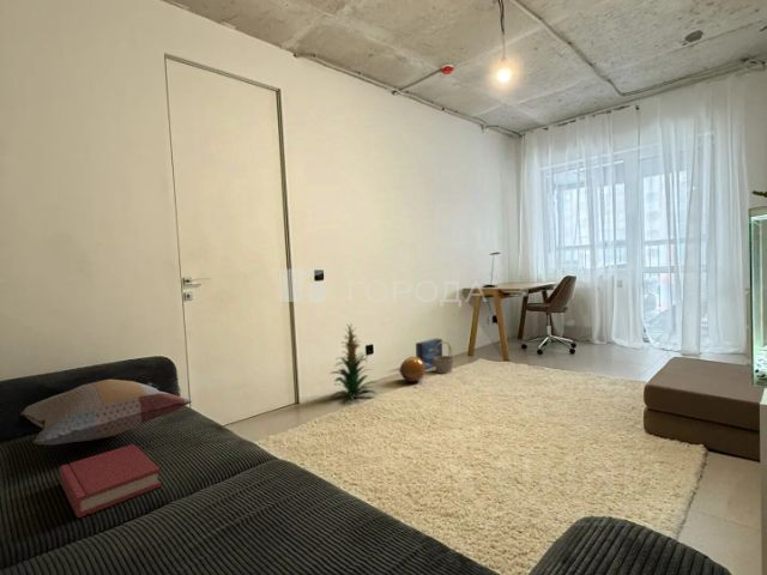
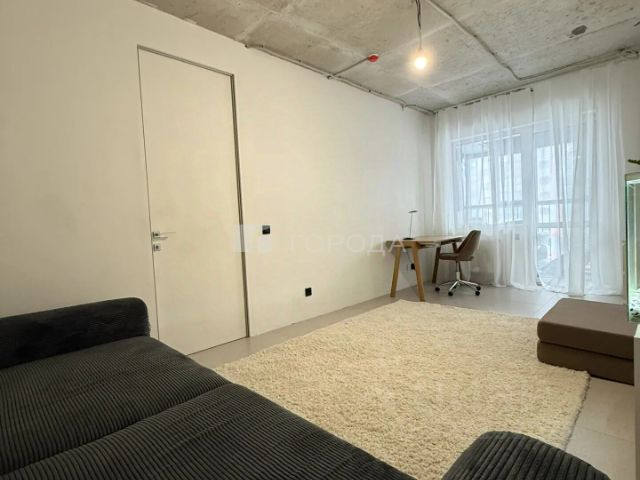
- indoor plant [328,322,378,402]
- basket [434,340,455,375]
- box [415,338,443,370]
- ball [399,356,427,383]
- decorative pillow [19,379,193,446]
- hardback book [58,443,163,519]
